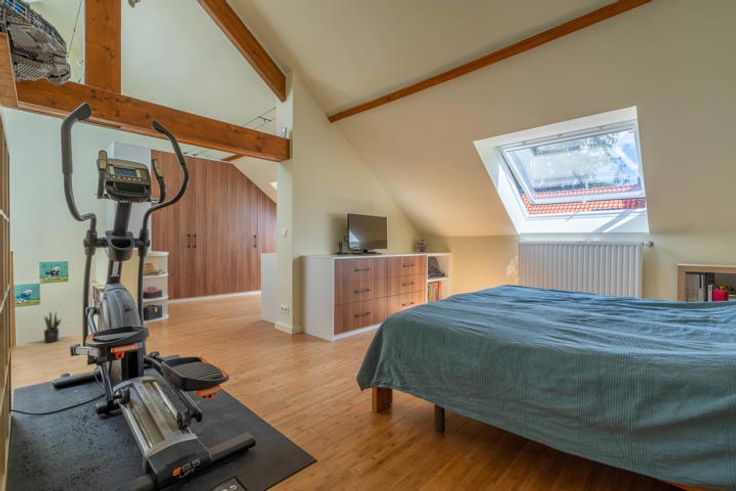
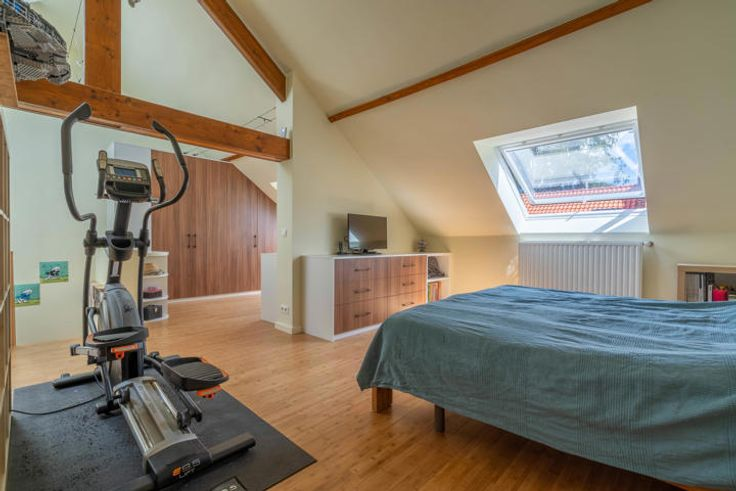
- potted plant [43,311,63,344]
